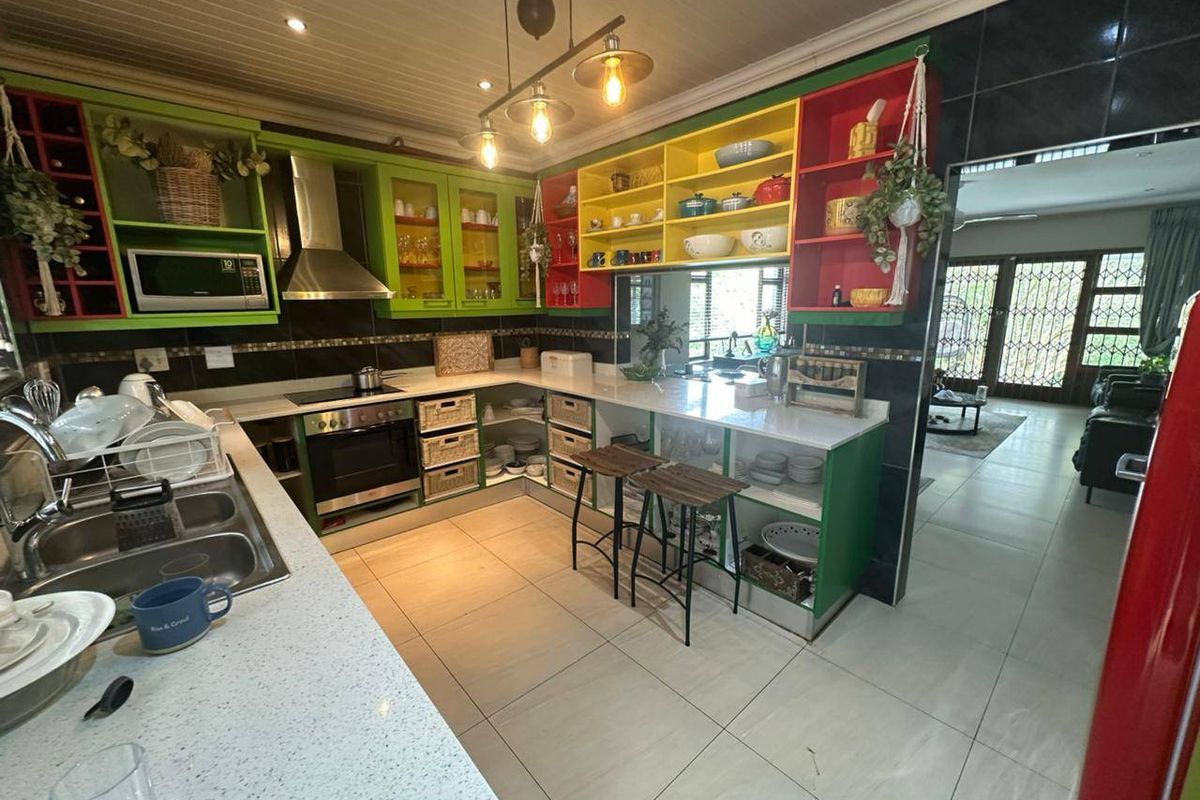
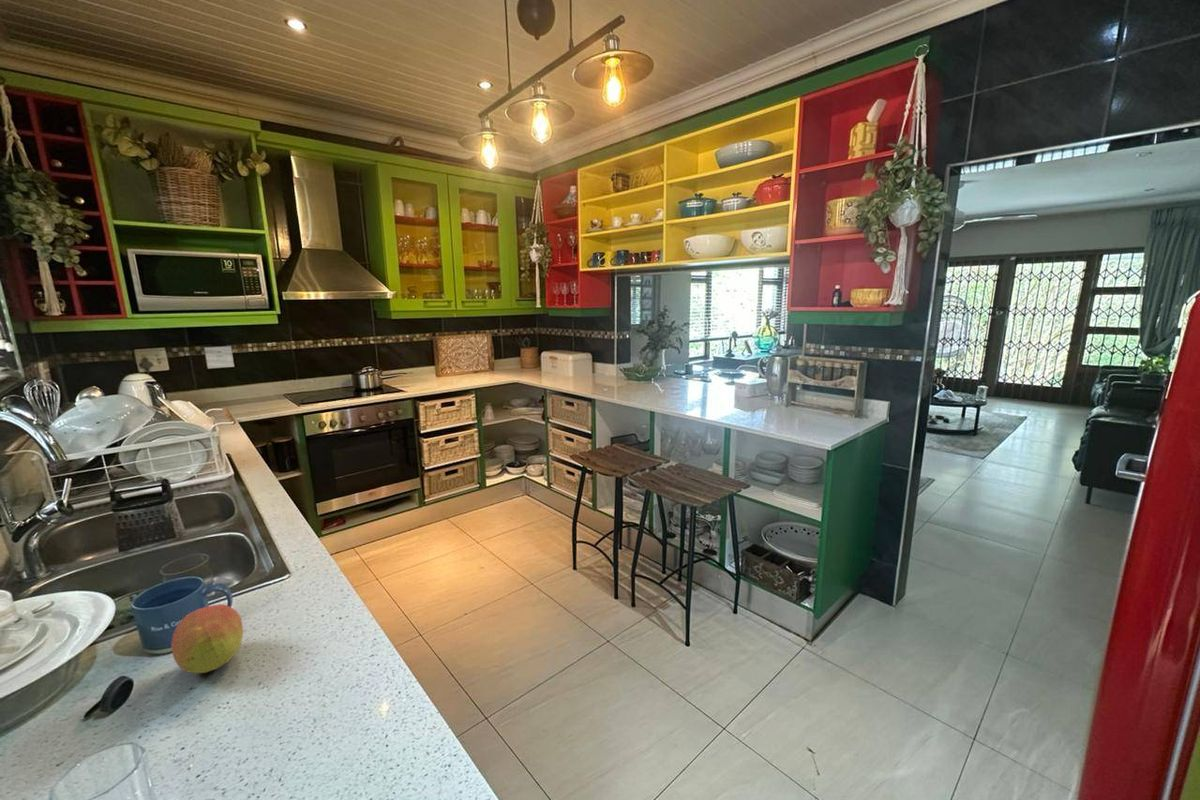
+ fruit [170,603,244,674]
